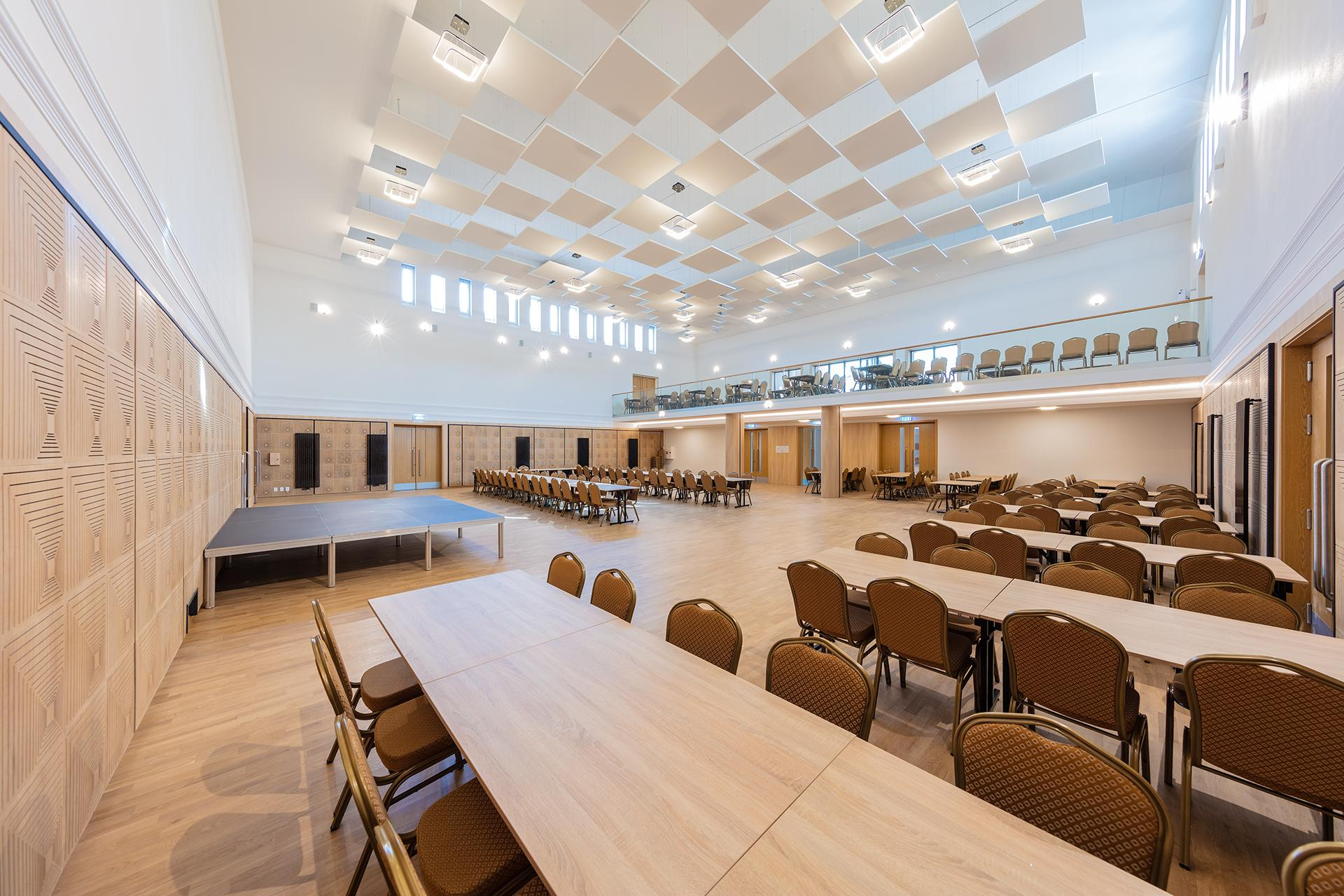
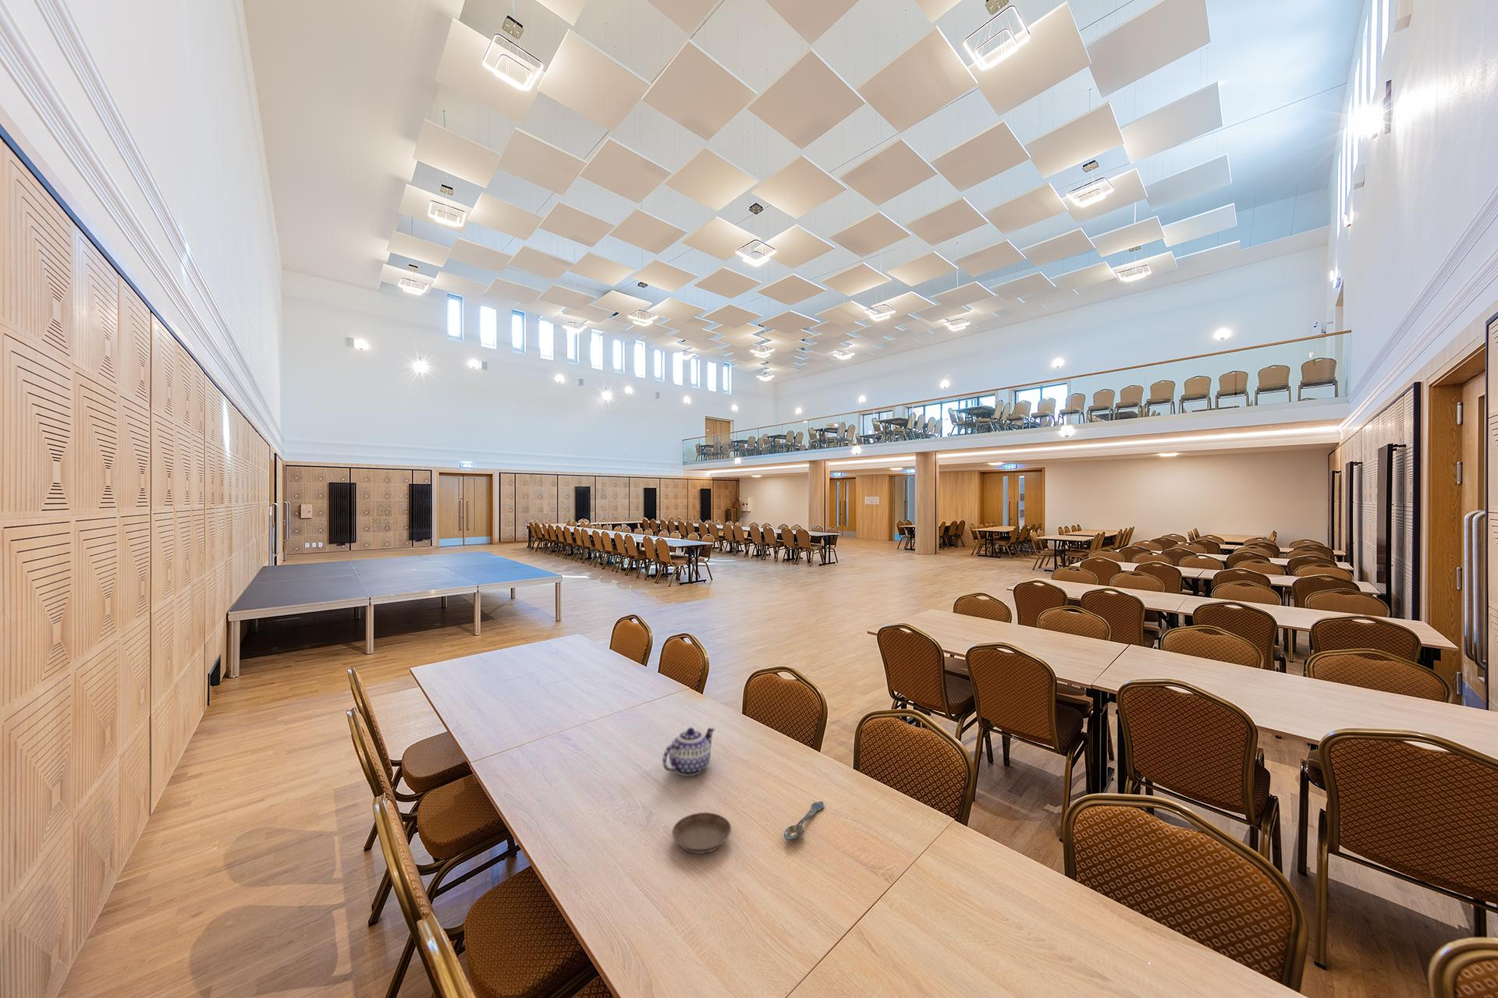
+ teapot [662,726,716,776]
+ spoon [784,800,825,841]
+ saucer [671,812,732,854]
